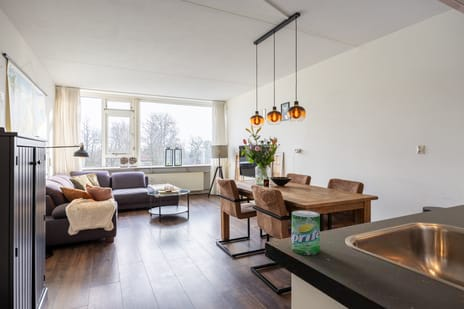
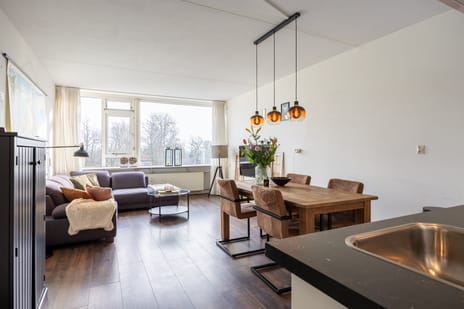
- beverage can [291,210,321,256]
